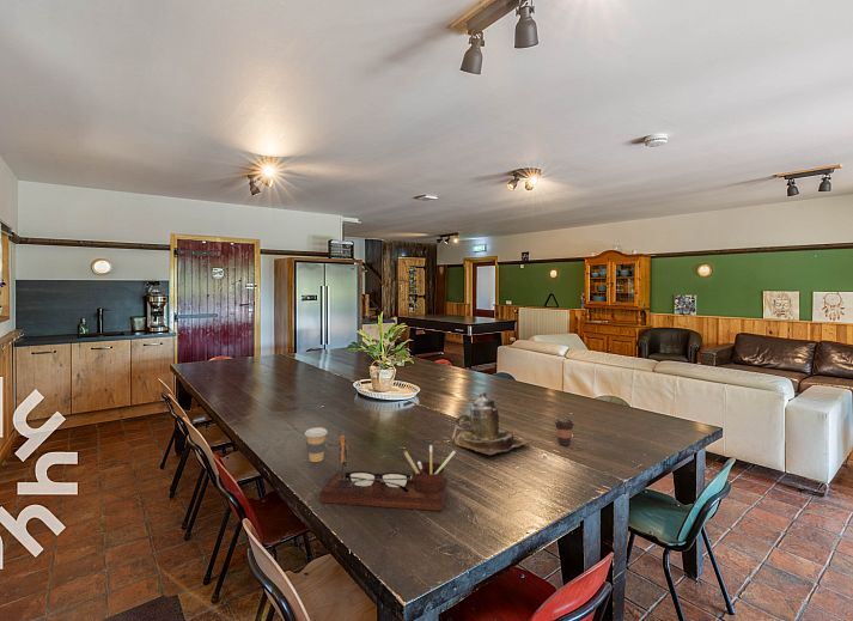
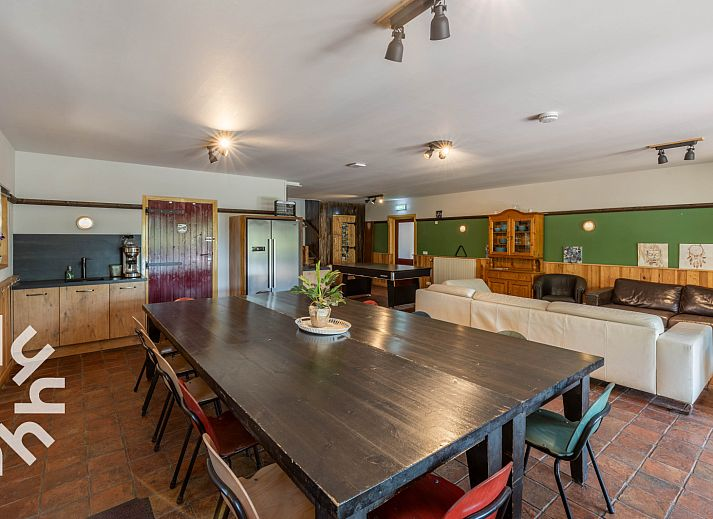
- desk organizer [319,434,457,512]
- teapot [451,391,536,456]
- coffee cup [554,416,575,446]
- coffee cup [304,426,329,463]
